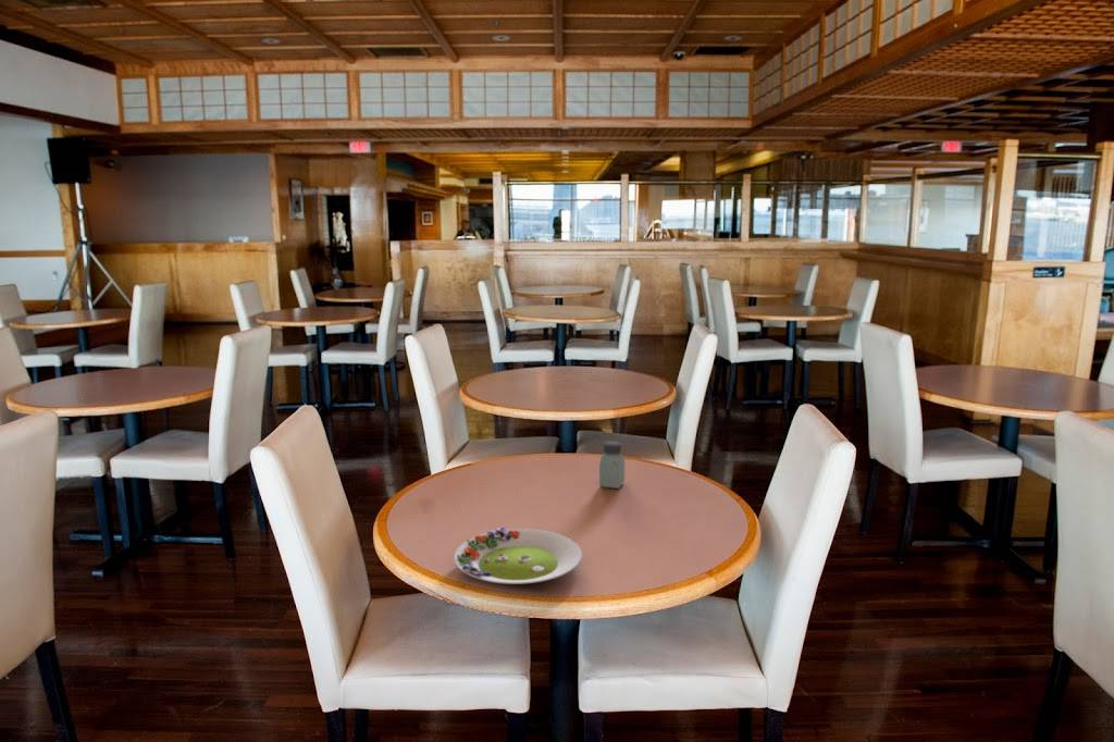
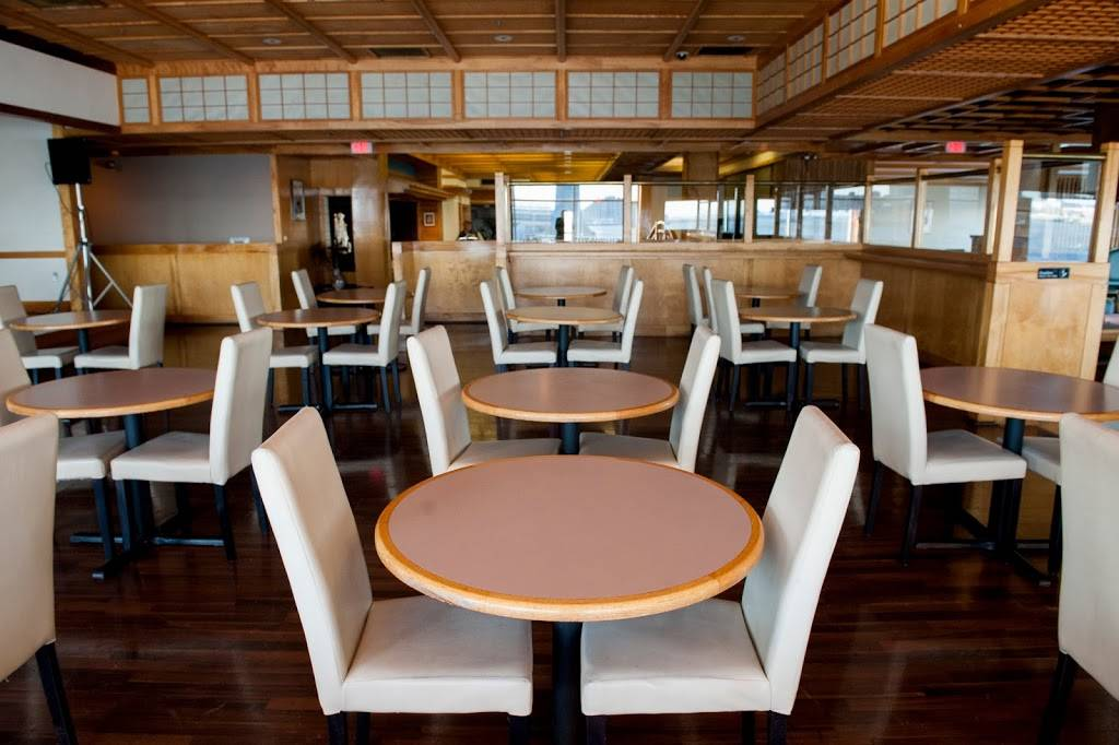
- saltshaker [598,441,626,490]
- salad plate [453,527,583,585]
